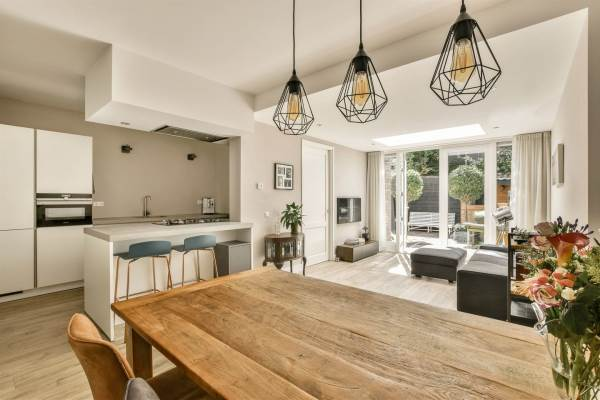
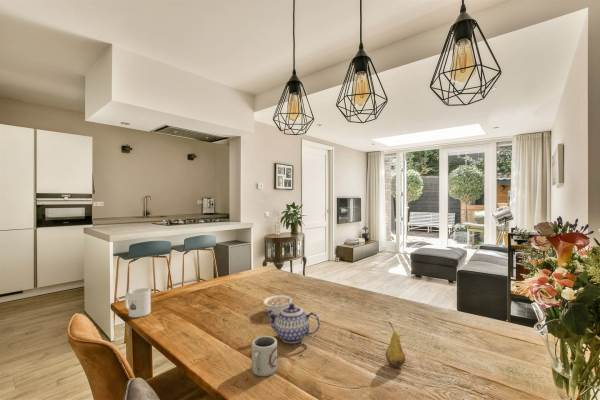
+ cup [251,335,278,377]
+ legume [262,293,297,317]
+ mug [124,287,152,318]
+ fruit [385,321,406,368]
+ teapot [266,303,321,344]
